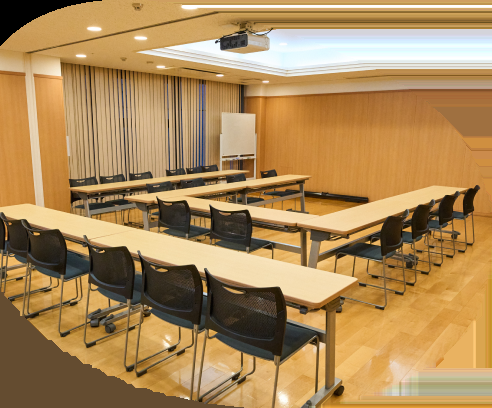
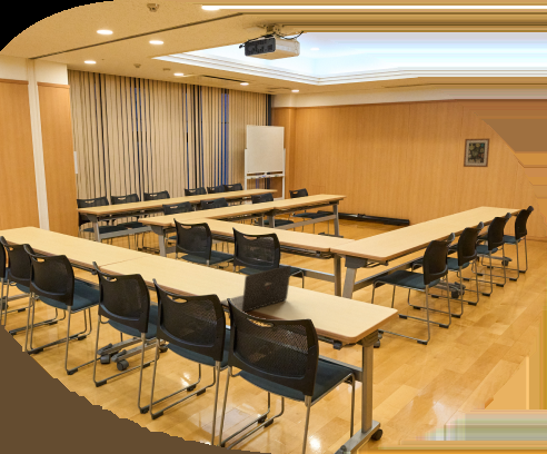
+ laptop [219,265,292,313]
+ wall art [463,137,491,168]
